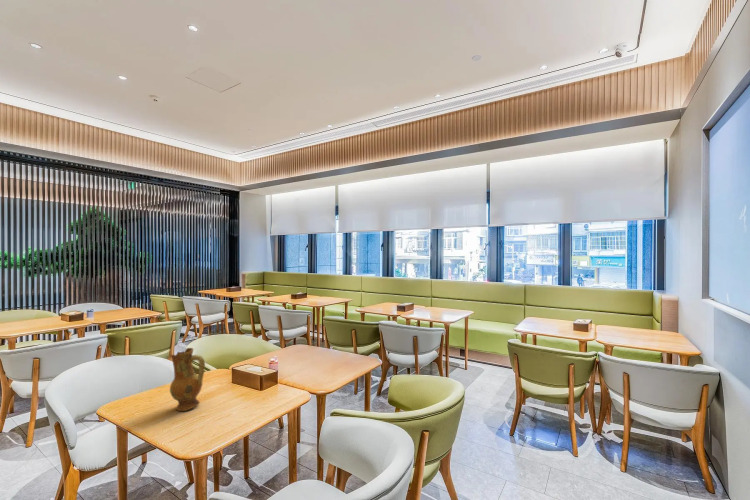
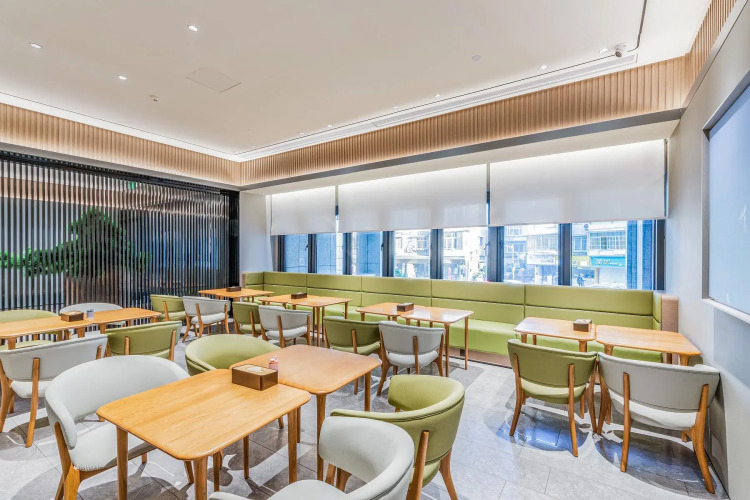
- ceramic jug [169,347,206,412]
